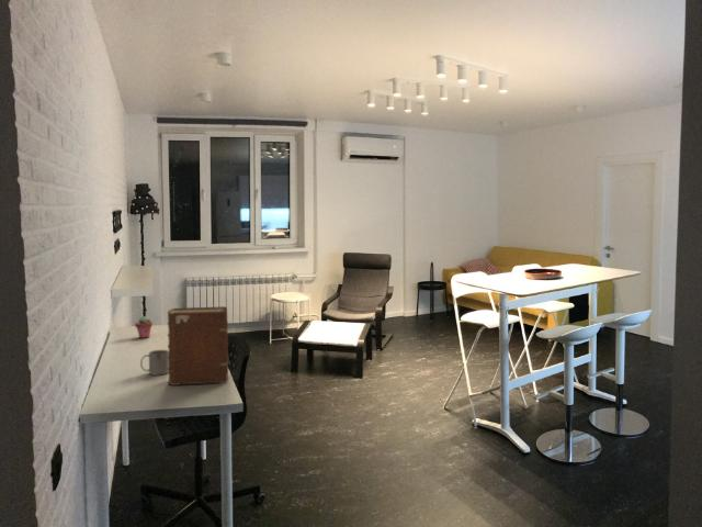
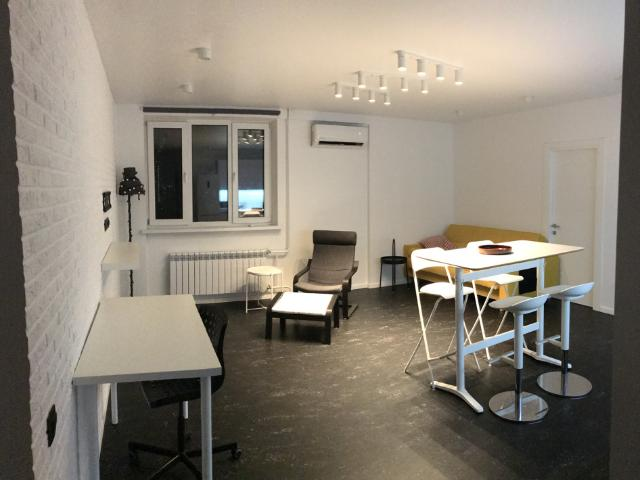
- mug [139,349,169,377]
- potted succulent [134,315,154,339]
- book [167,305,229,386]
